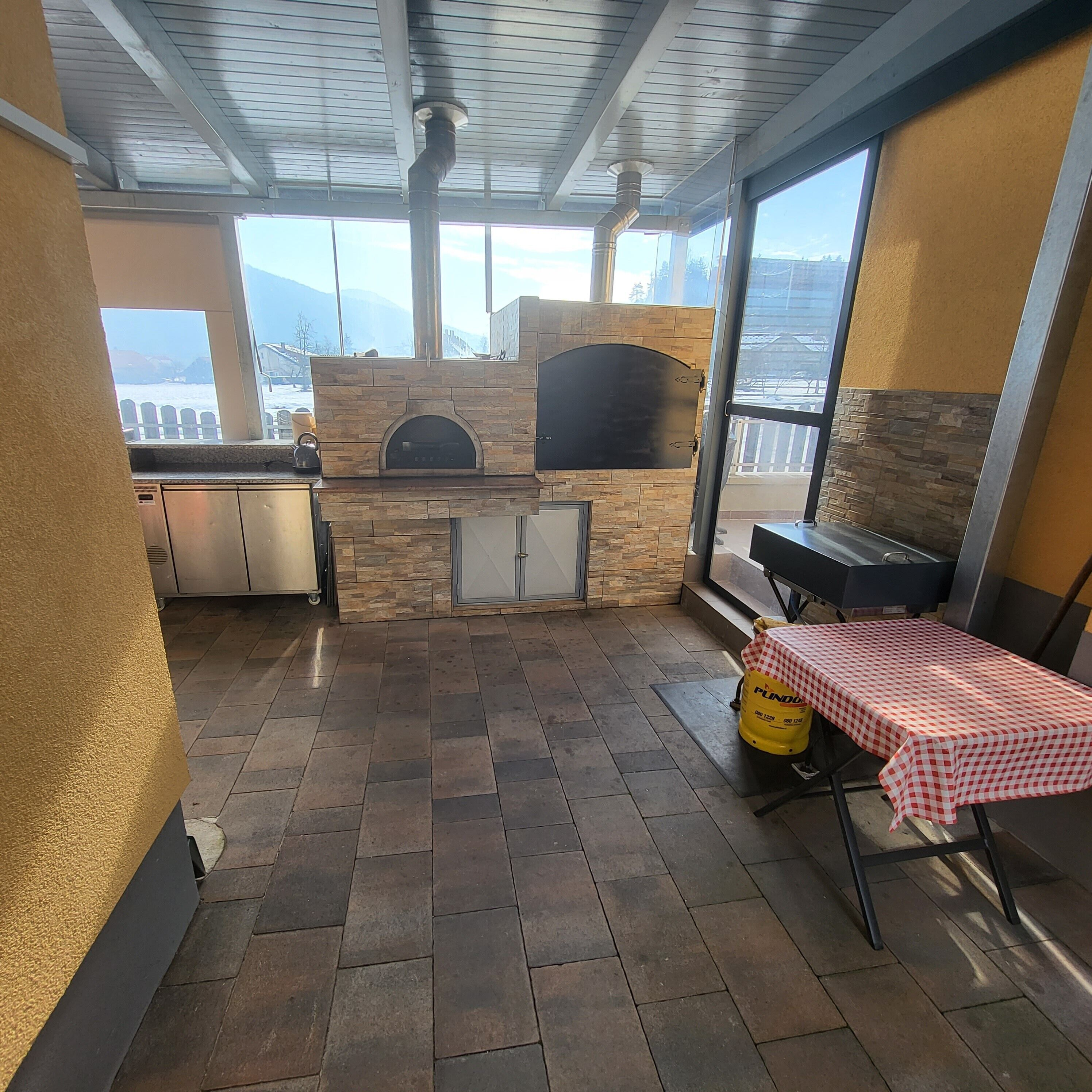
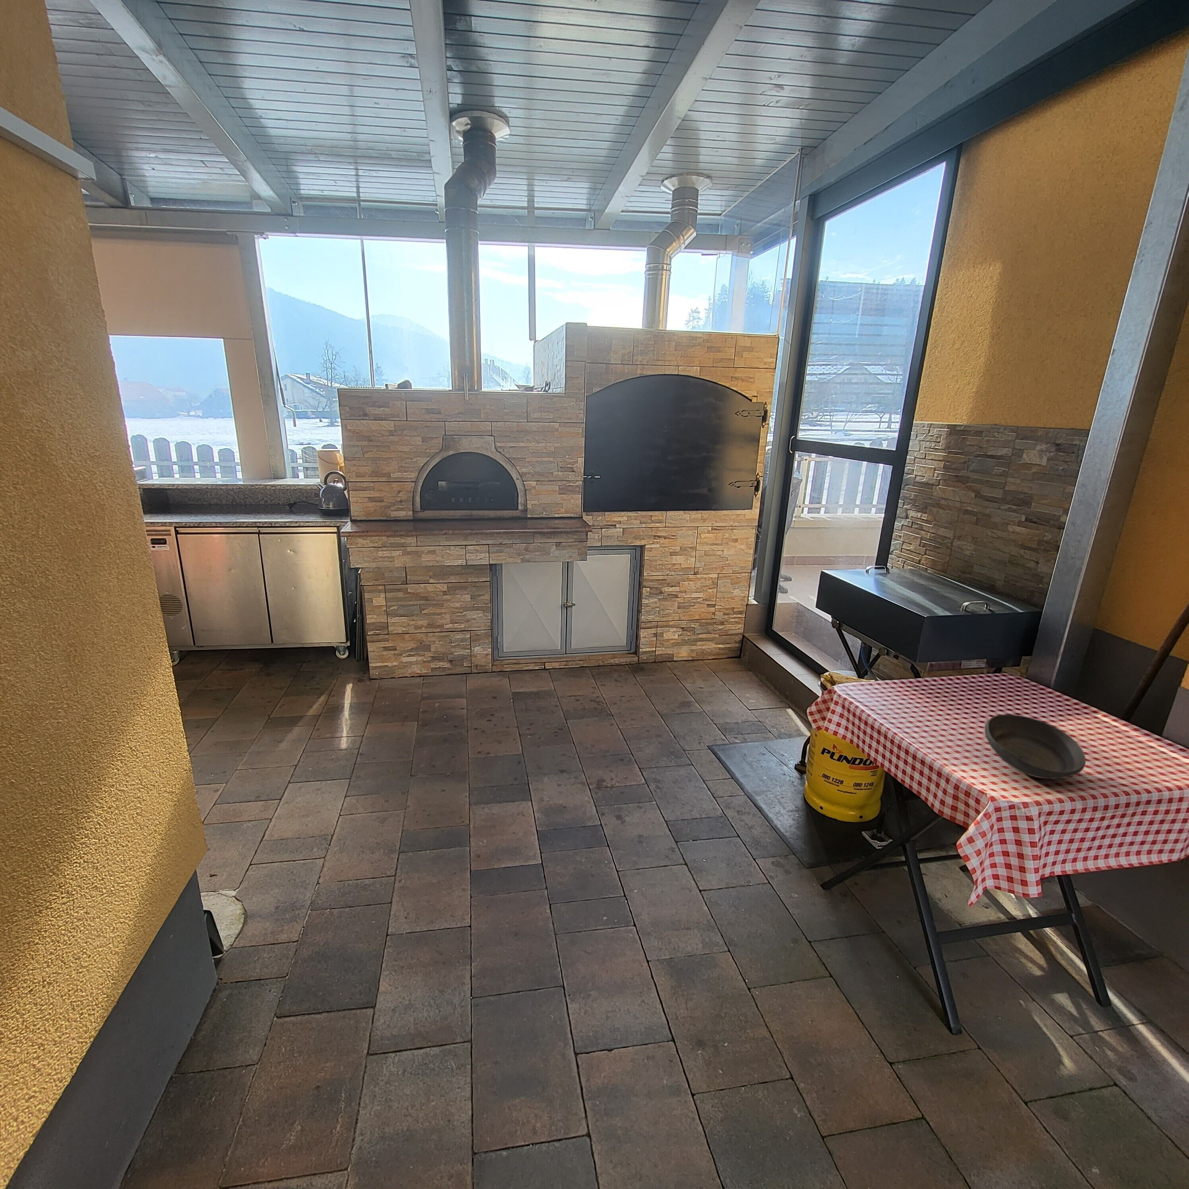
+ bowl [984,713,1086,780]
